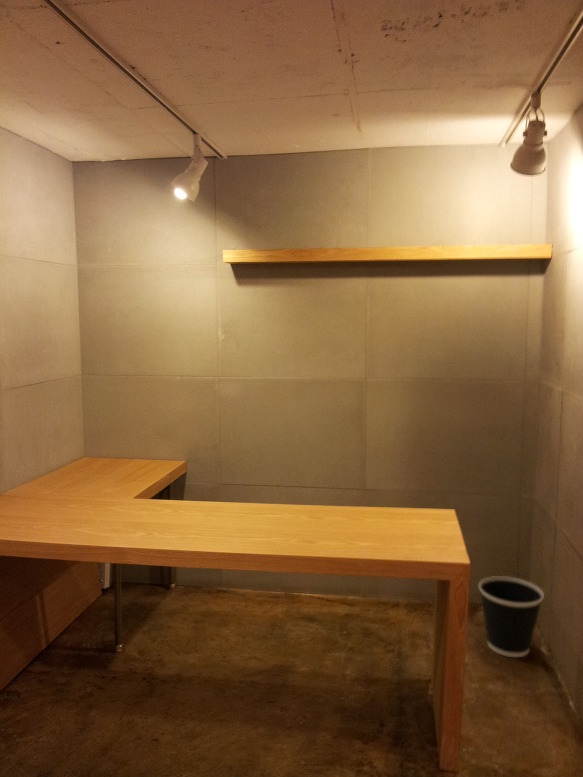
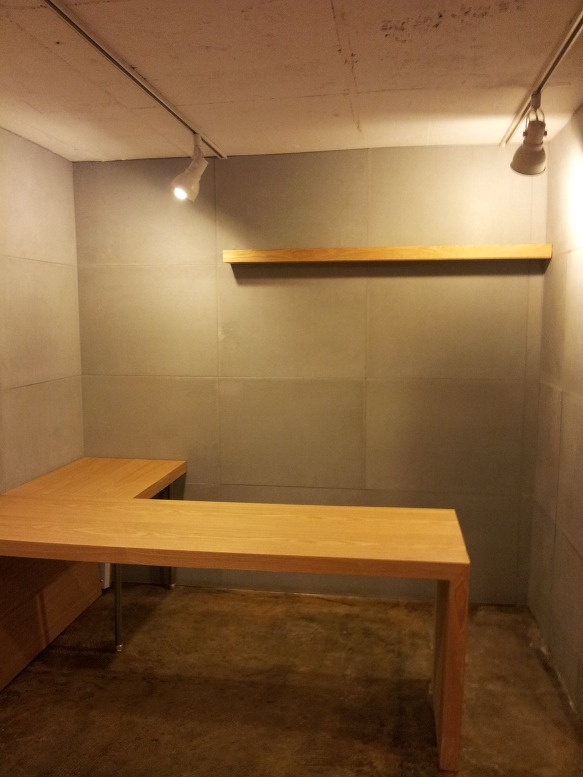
- wastebasket [478,575,545,658]
